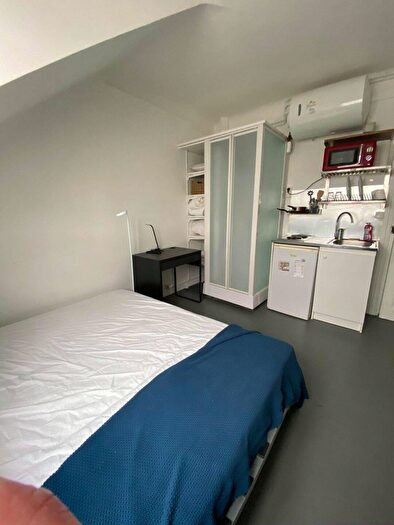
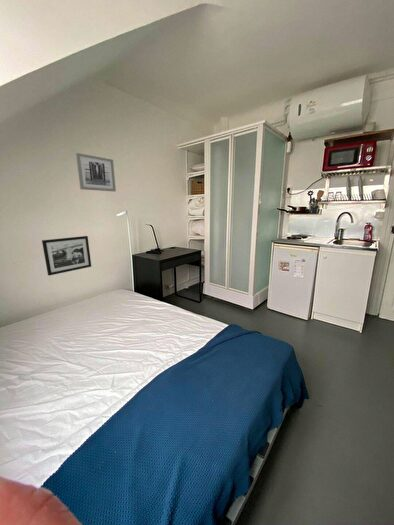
+ picture frame [41,235,92,277]
+ wall art [75,152,117,193]
